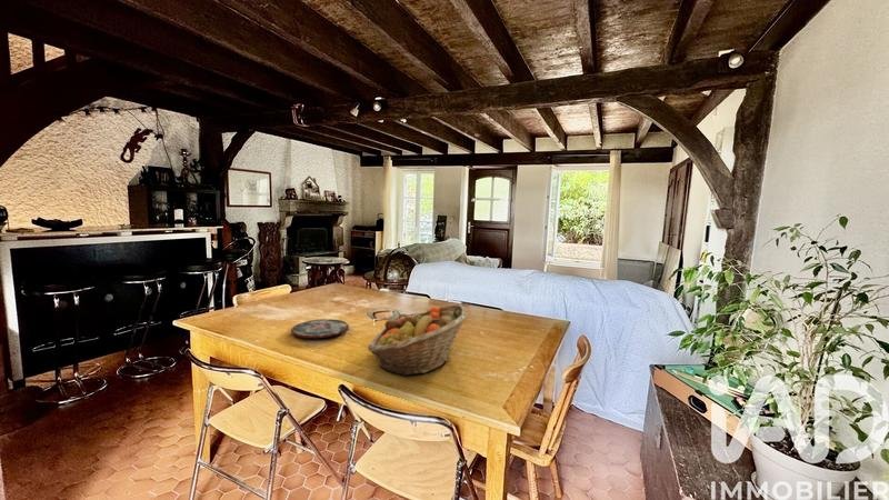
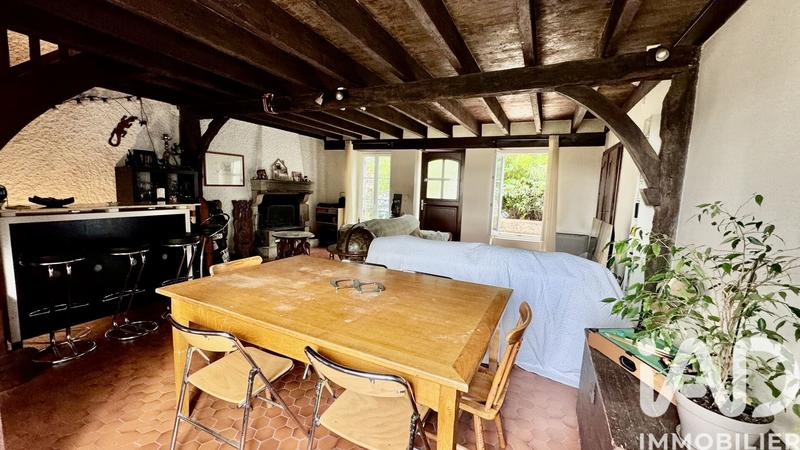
- plate [290,318,350,339]
- fruit basket [367,303,469,377]
